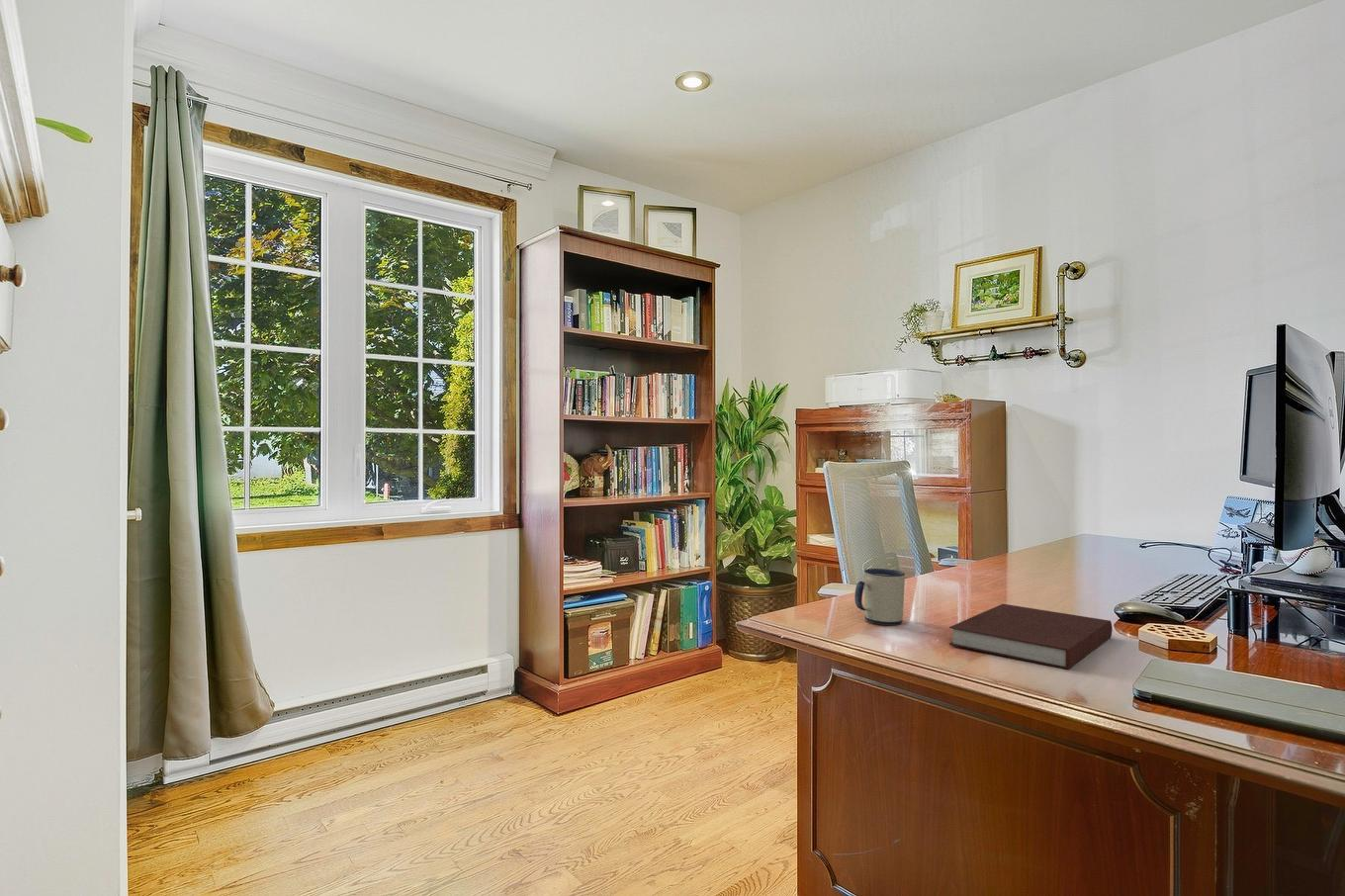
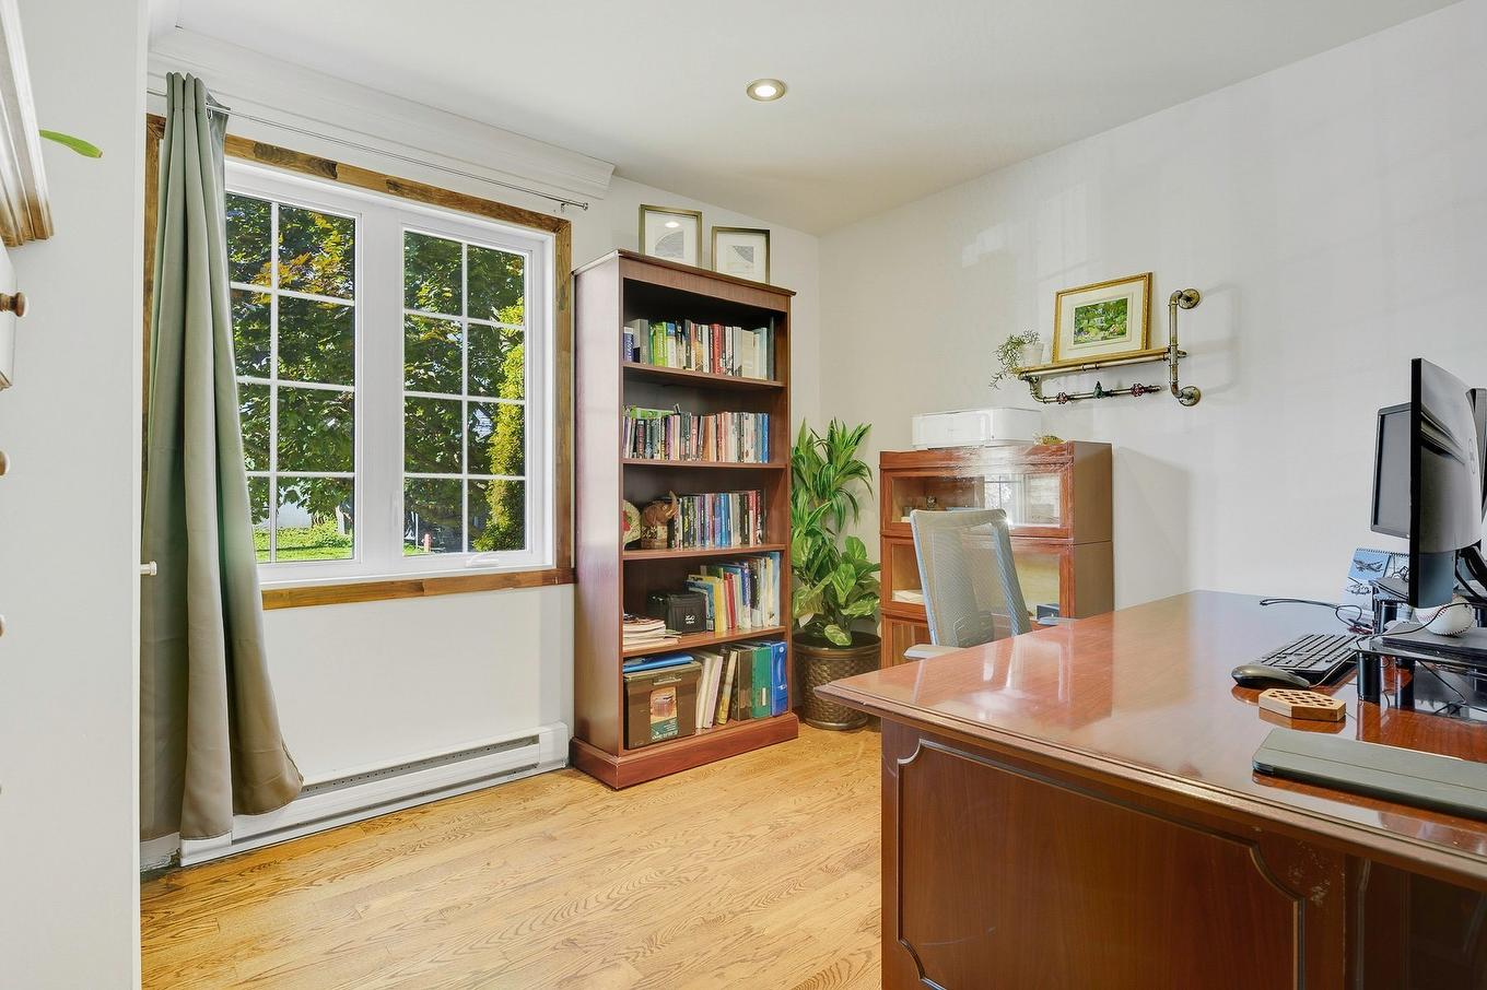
- mug [853,568,906,626]
- notebook [948,603,1114,671]
